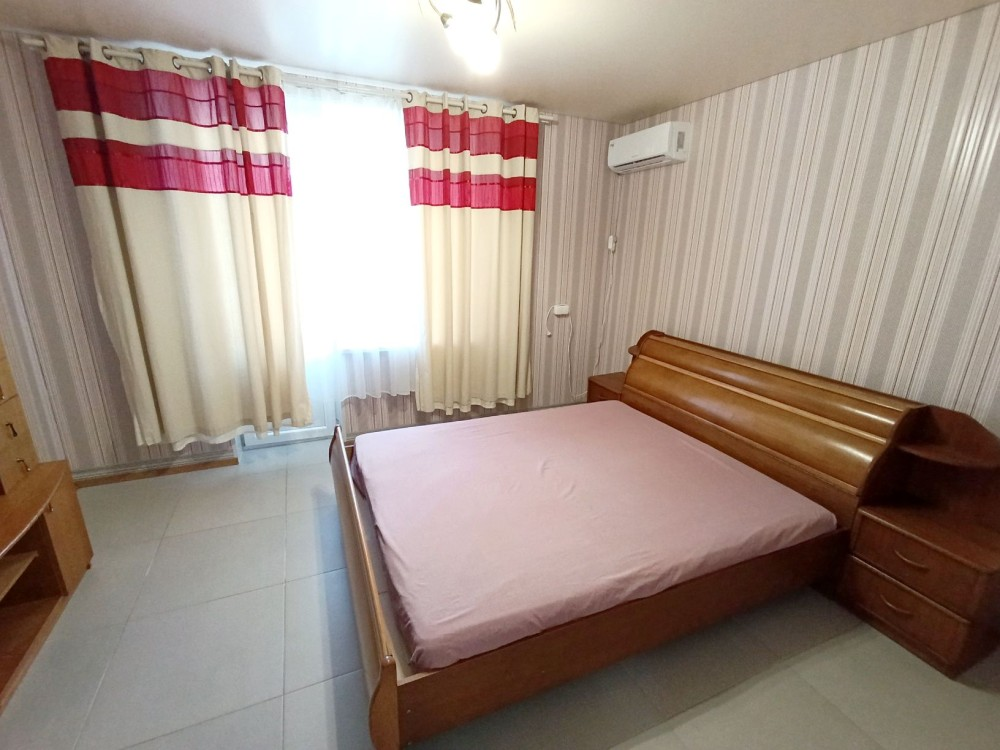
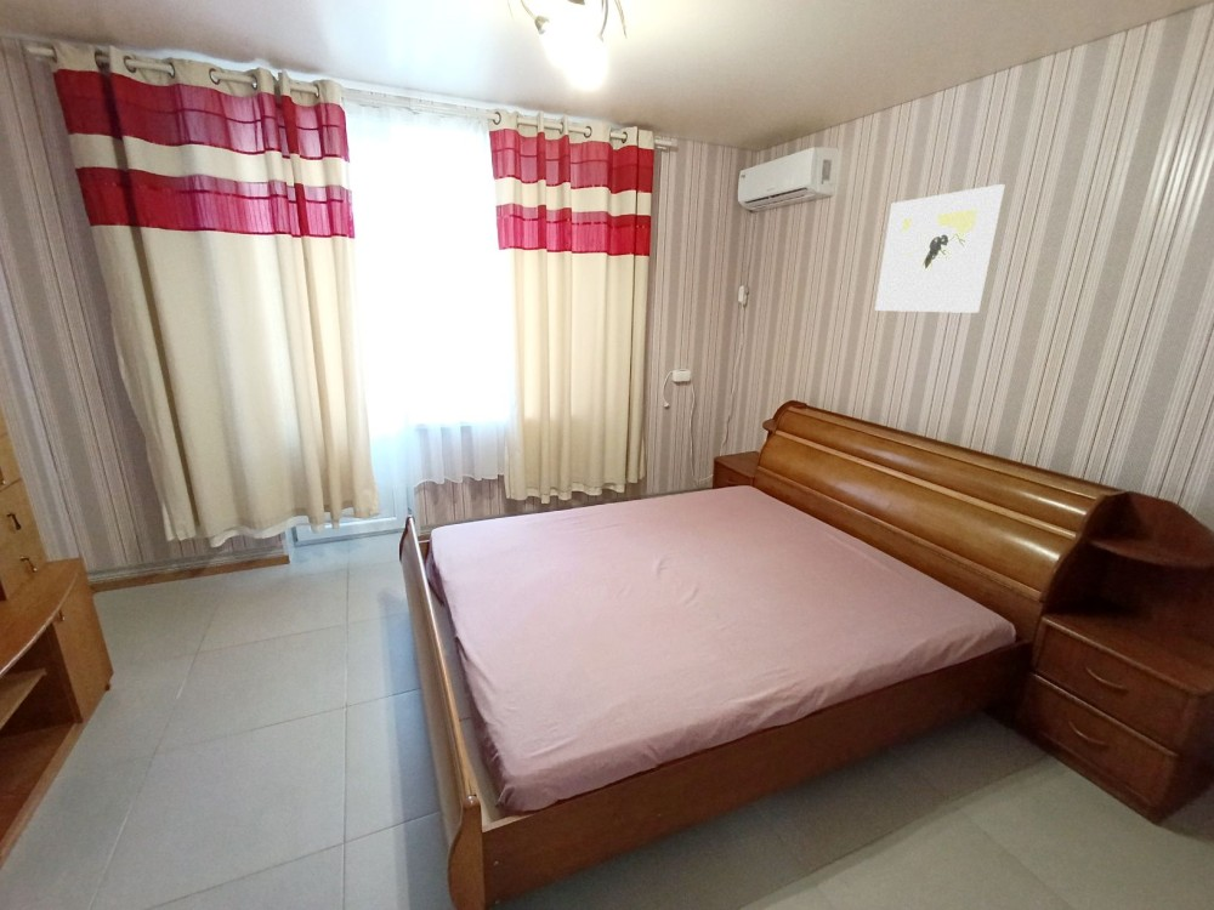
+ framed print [874,183,1005,314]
